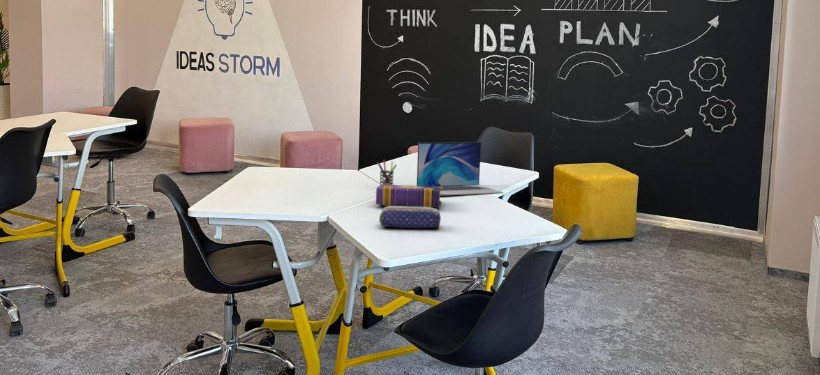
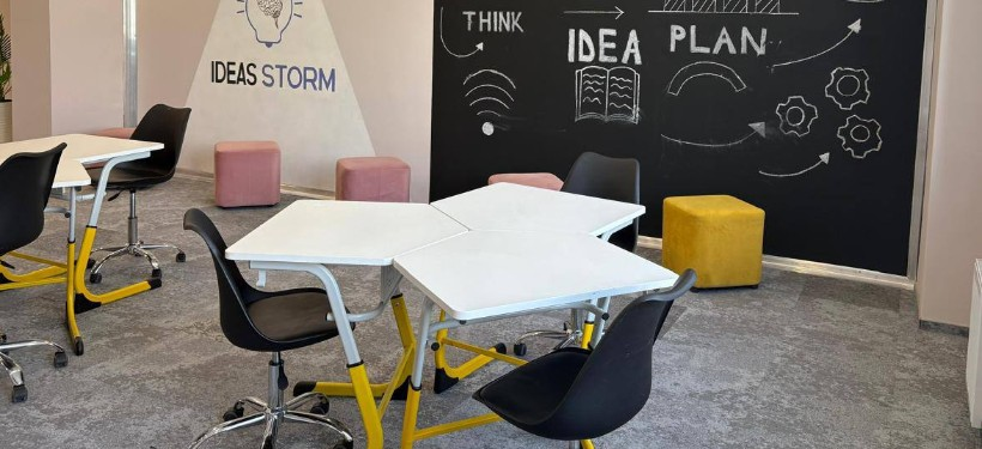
- pencil case [378,205,442,229]
- pen holder [376,159,398,185]
- book [375,183,443,208]
- laptop [416,141,504,196]
